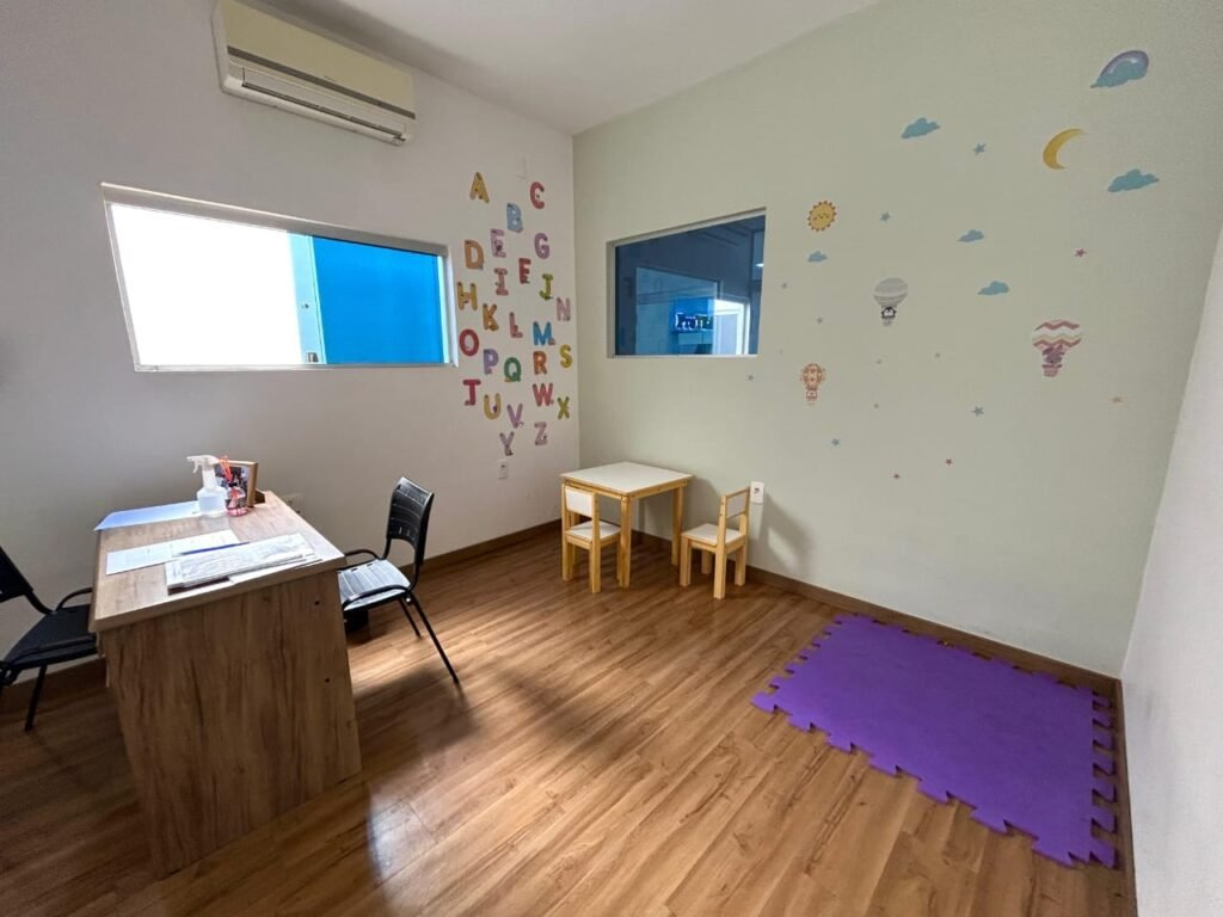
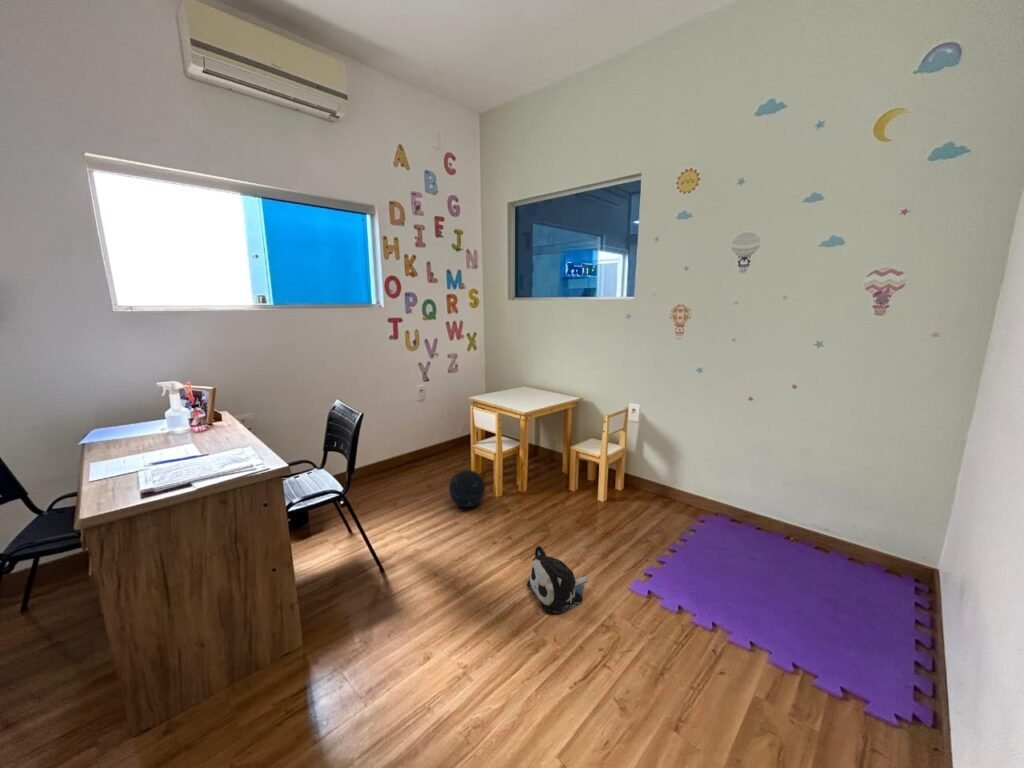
+ ball [448,469,486,508]
+ plush toy [526,545,589,614]
